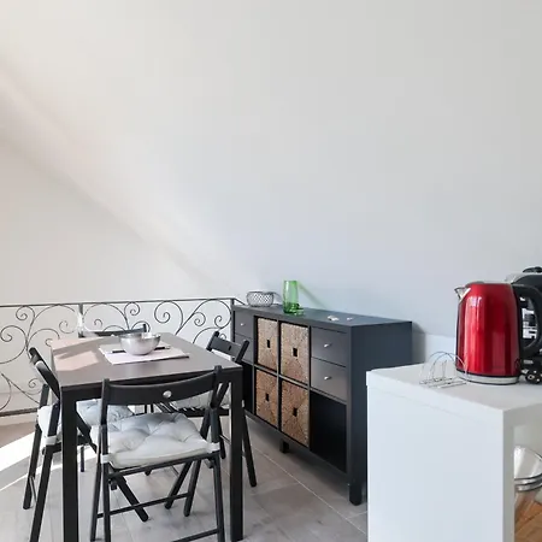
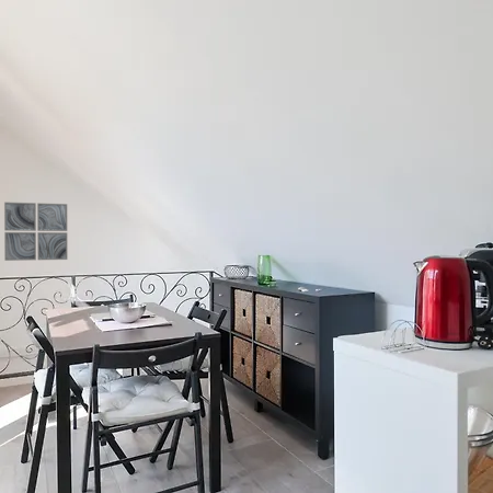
+ wall art [3,202,68,262]
